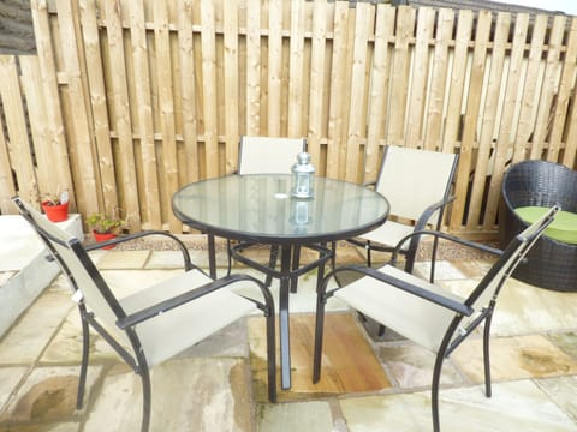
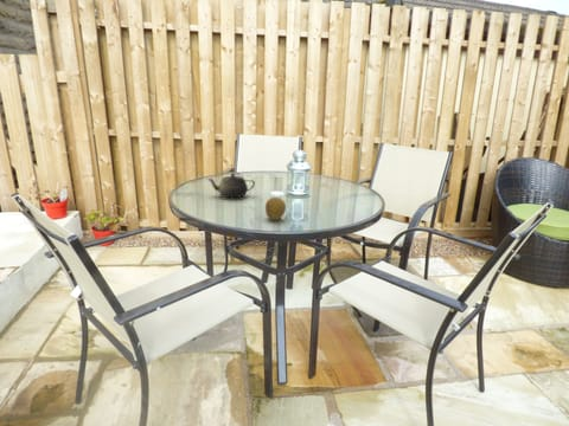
+ teapot [206,172,256,199]
+ fruit [264,196,287,221]
